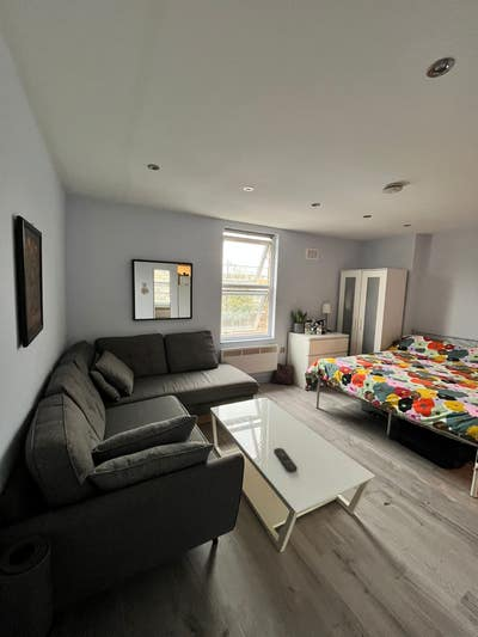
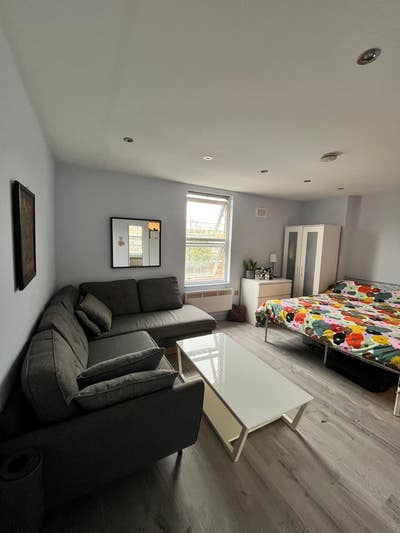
- remote control [274,447,299,472]
